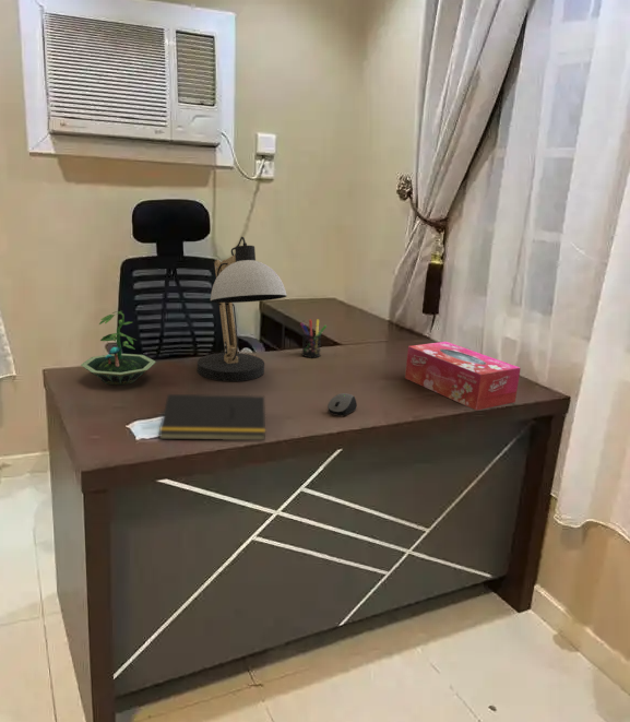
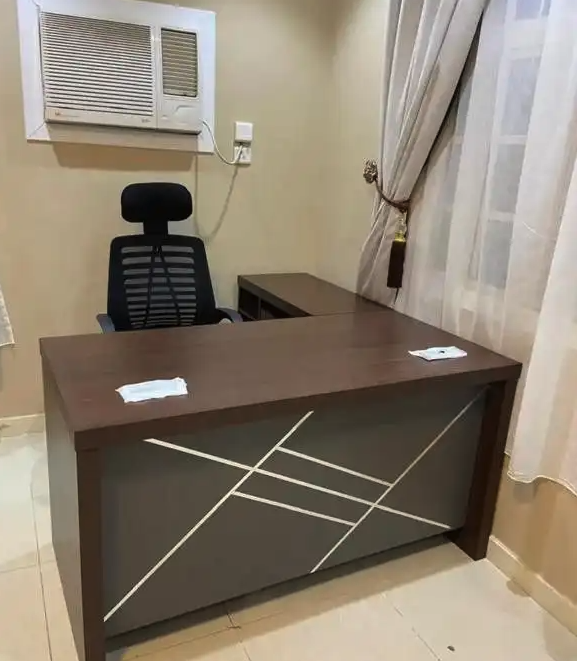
- computer mouse [326,392,358,417]
- pen holder [299,319,328,358]
- tissue box [404,341,522,411]
- terrarium [80,310,157,386]
- desk lamp [197,236,288,382]
- notepad [157,393,266,441]
